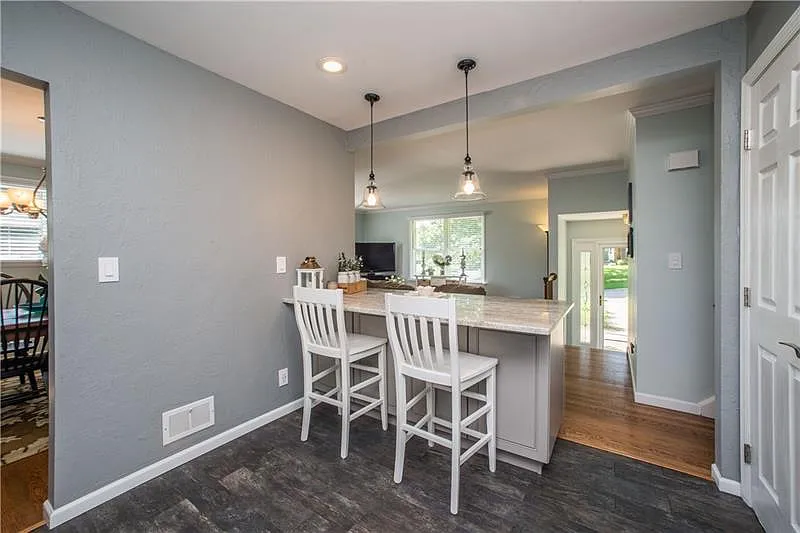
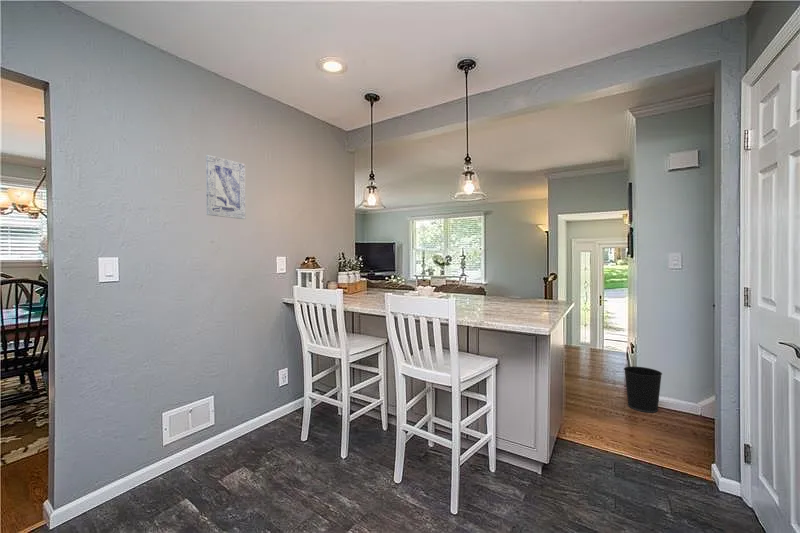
+ wall art [205,154,247,220]
+ wastebasket [623,365,663,414]
